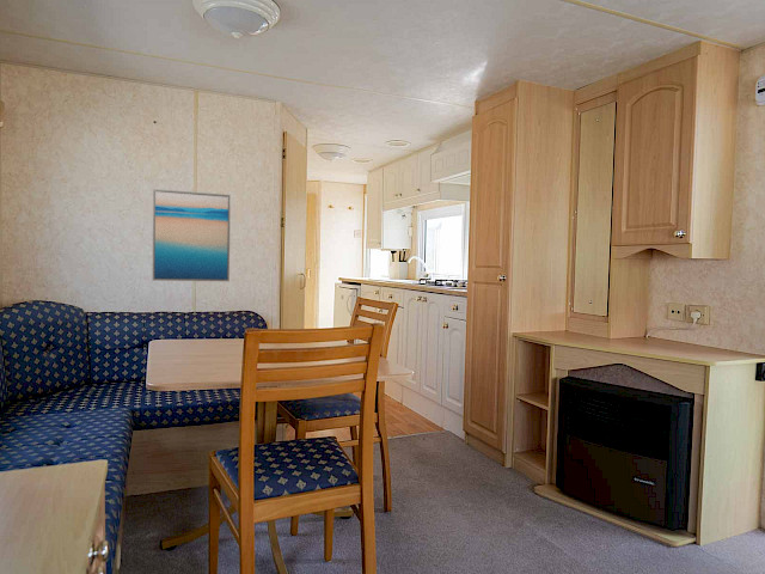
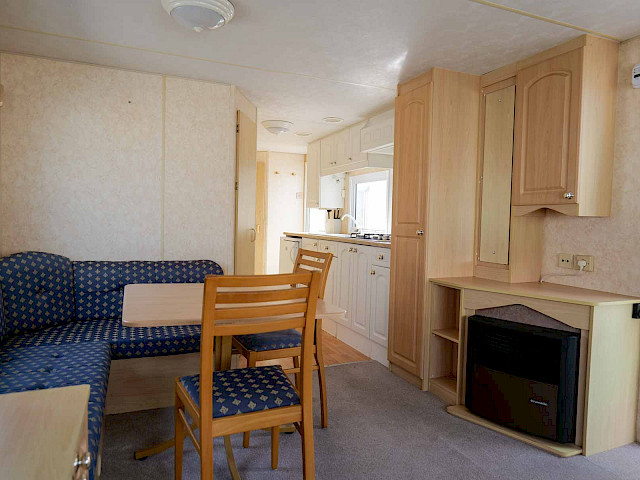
- wall art [152,188,232,282]
